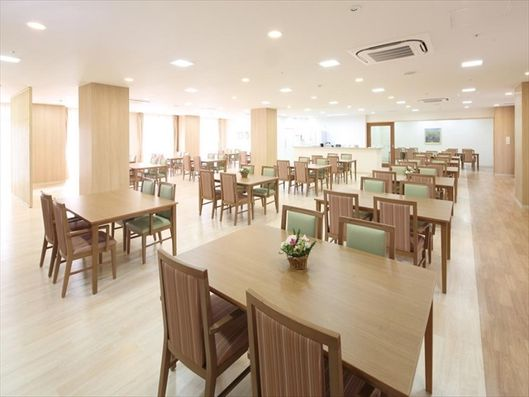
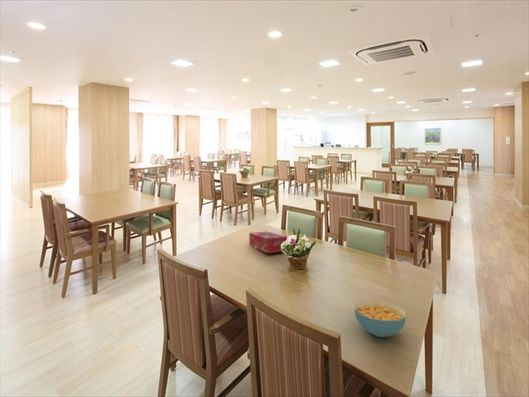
+ tissue box [248,230,288,254]
+ cereal bowl [353,300,407,338]
